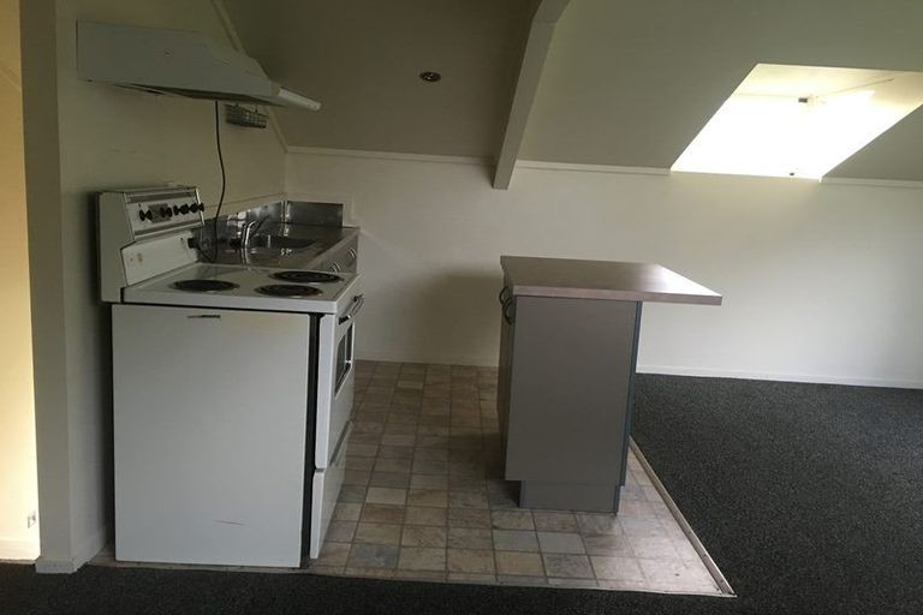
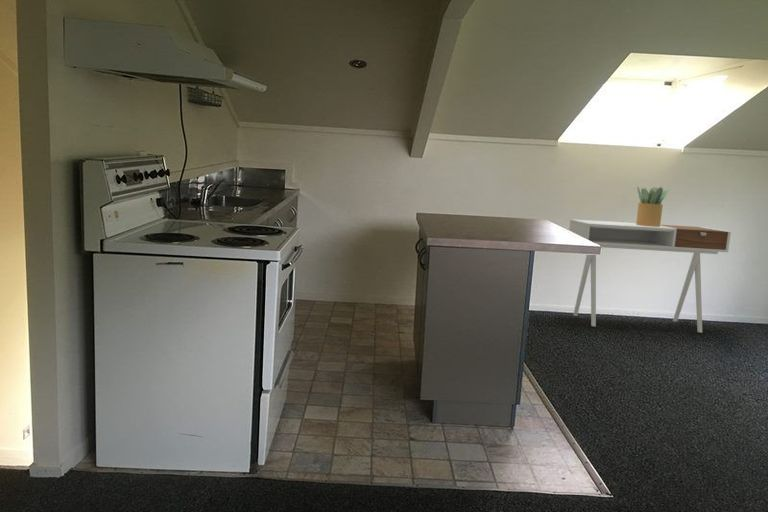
+ potted plant [635,186,670,227]
+ desk [568,218,732,334]
